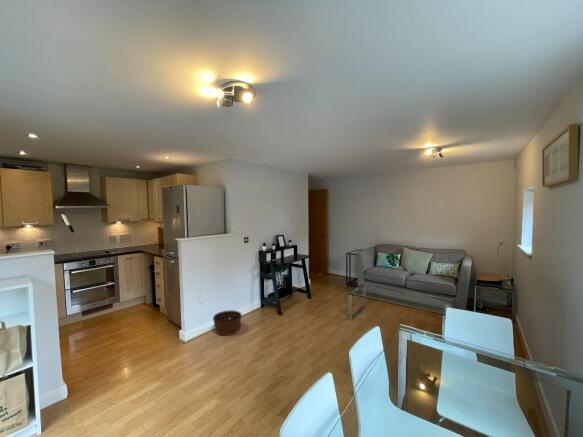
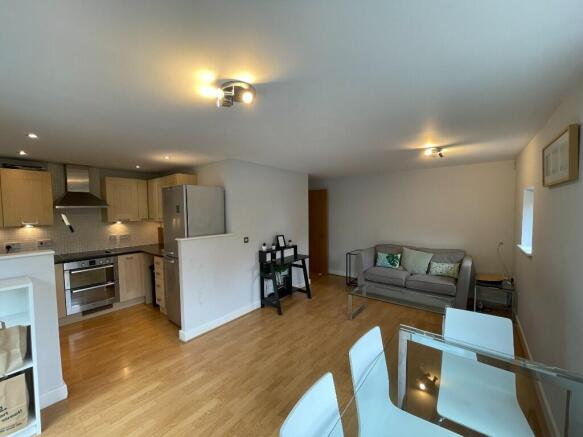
- basket [212,309,243,337]
